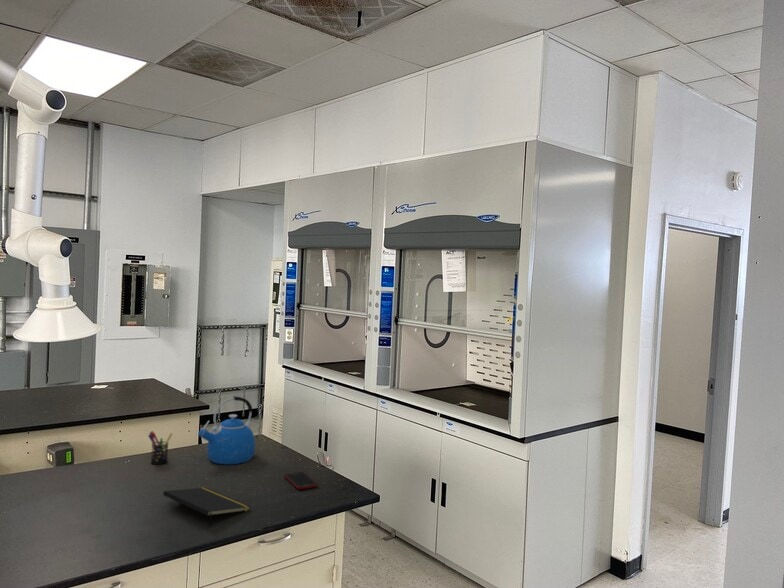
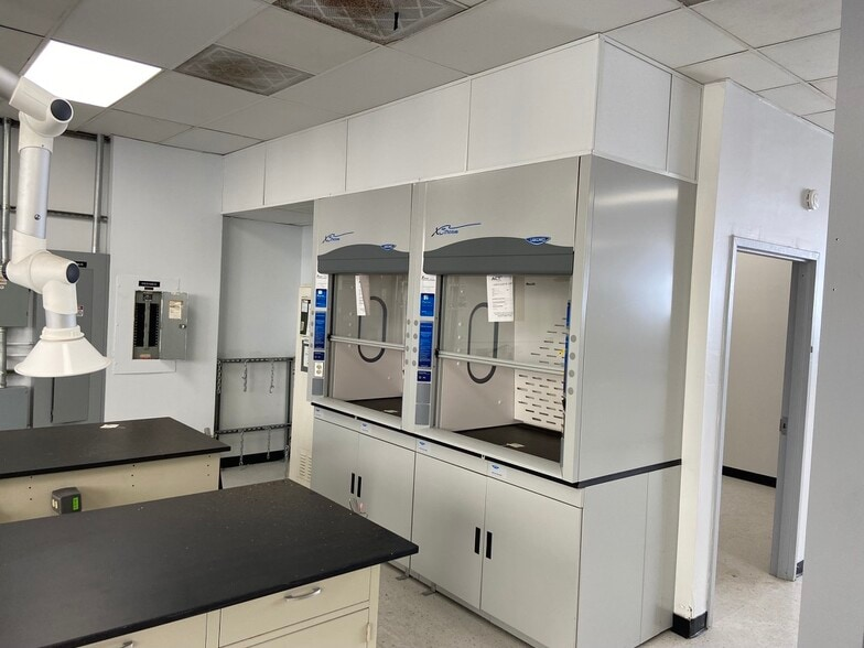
- cell phone [283,471,318,490]
- pen holder [147,430,173,465]
- kettle [197,395,256,465]
- notepad [162,487,252,528]
